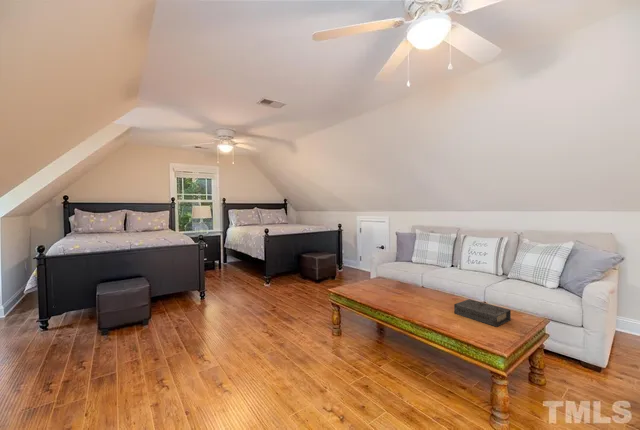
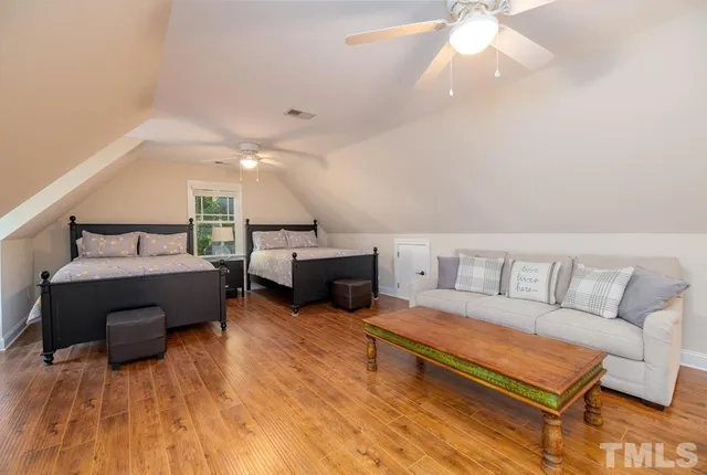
- book [453,298,512,328]
